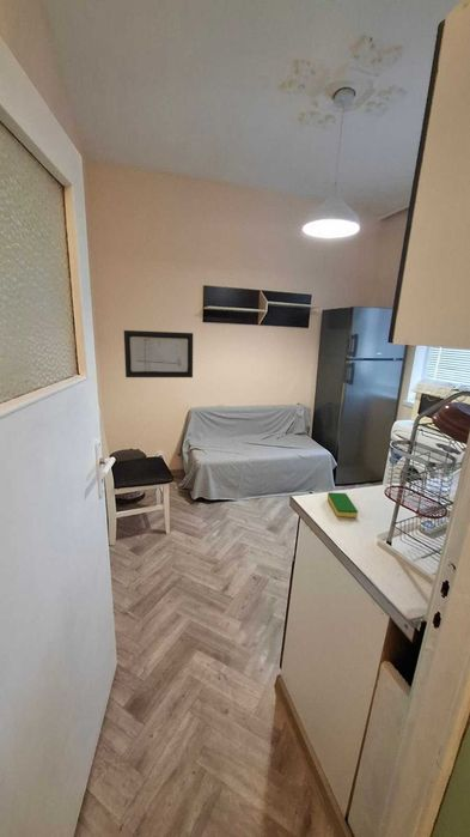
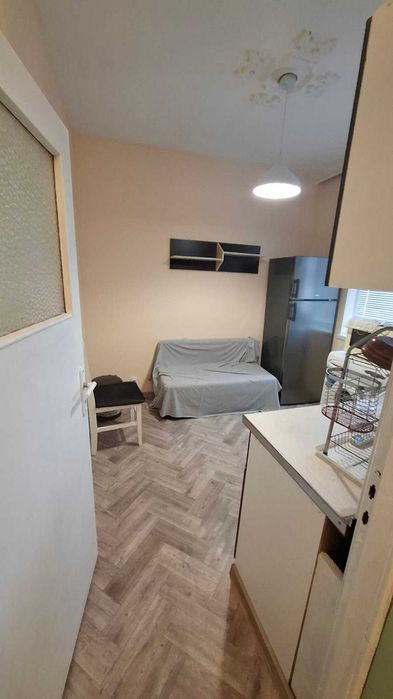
- wall art [123,329,194,378]
- dish sponge [326,491,359,518]
